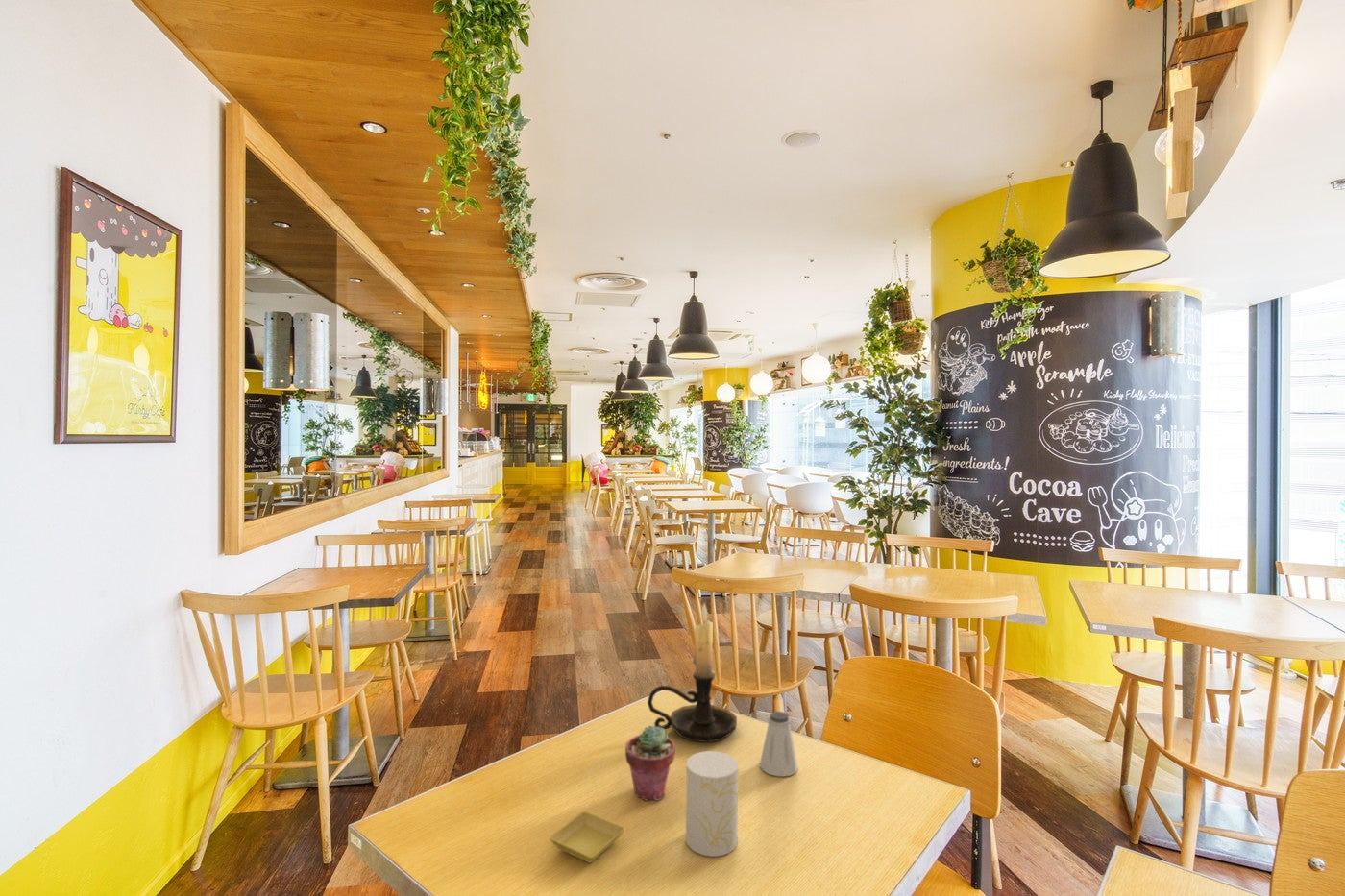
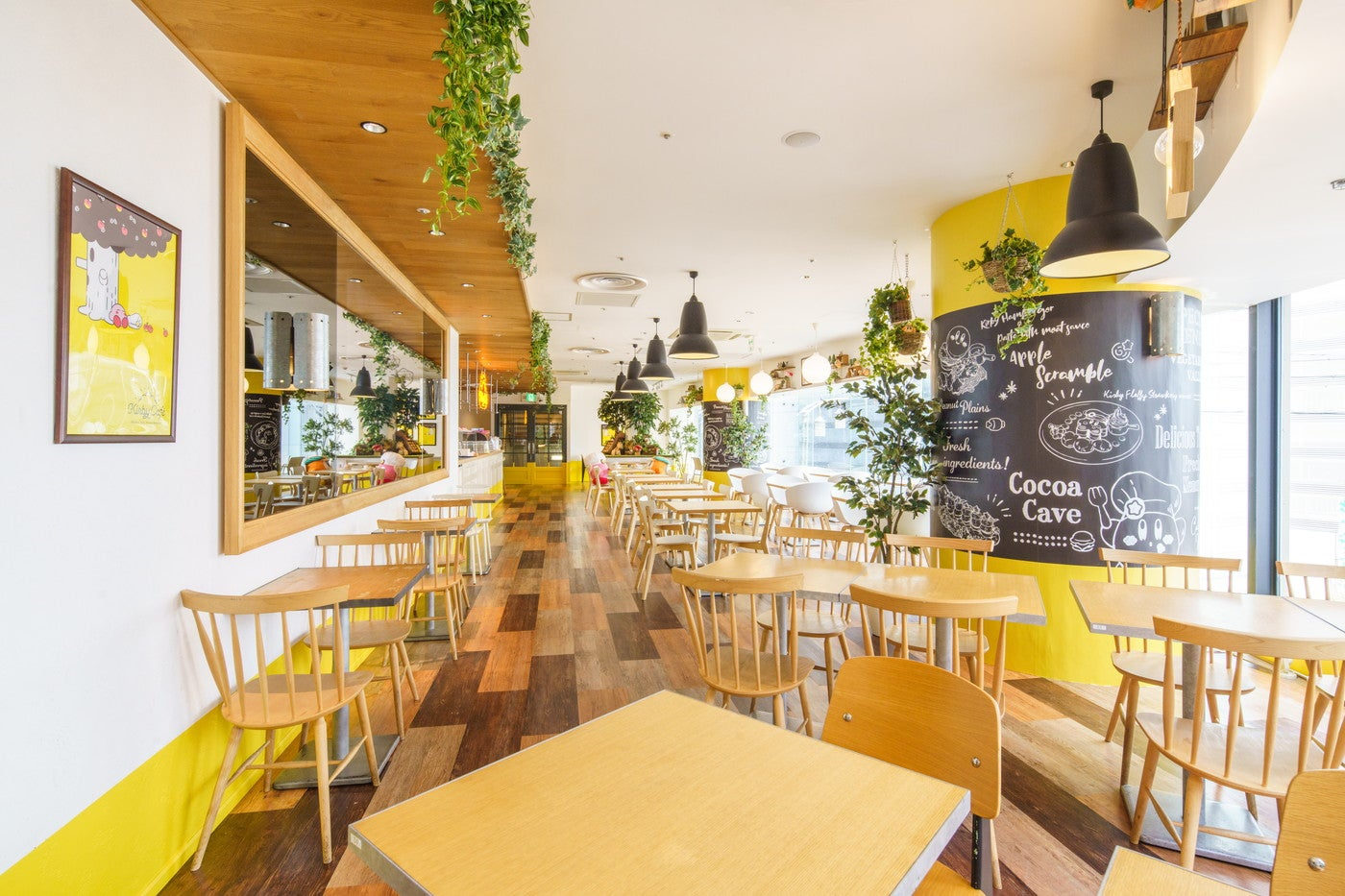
- cup [685,750,739,858]
- saltshaker [759,711,799,778]
- potted succulent [624,724,676,802]
- candle holder [647,601,738,743]
- saucer [549,811,625,863]
